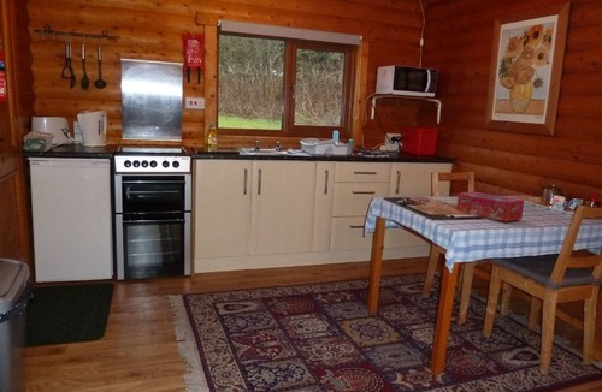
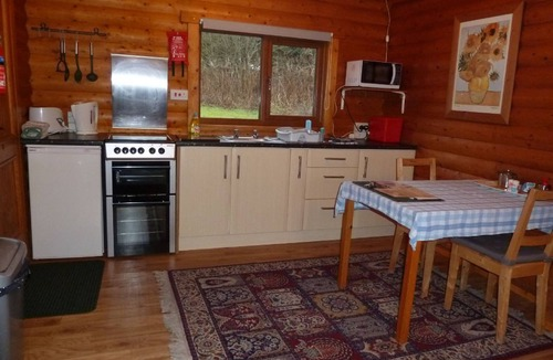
- tissue box [455,191,525,222]
